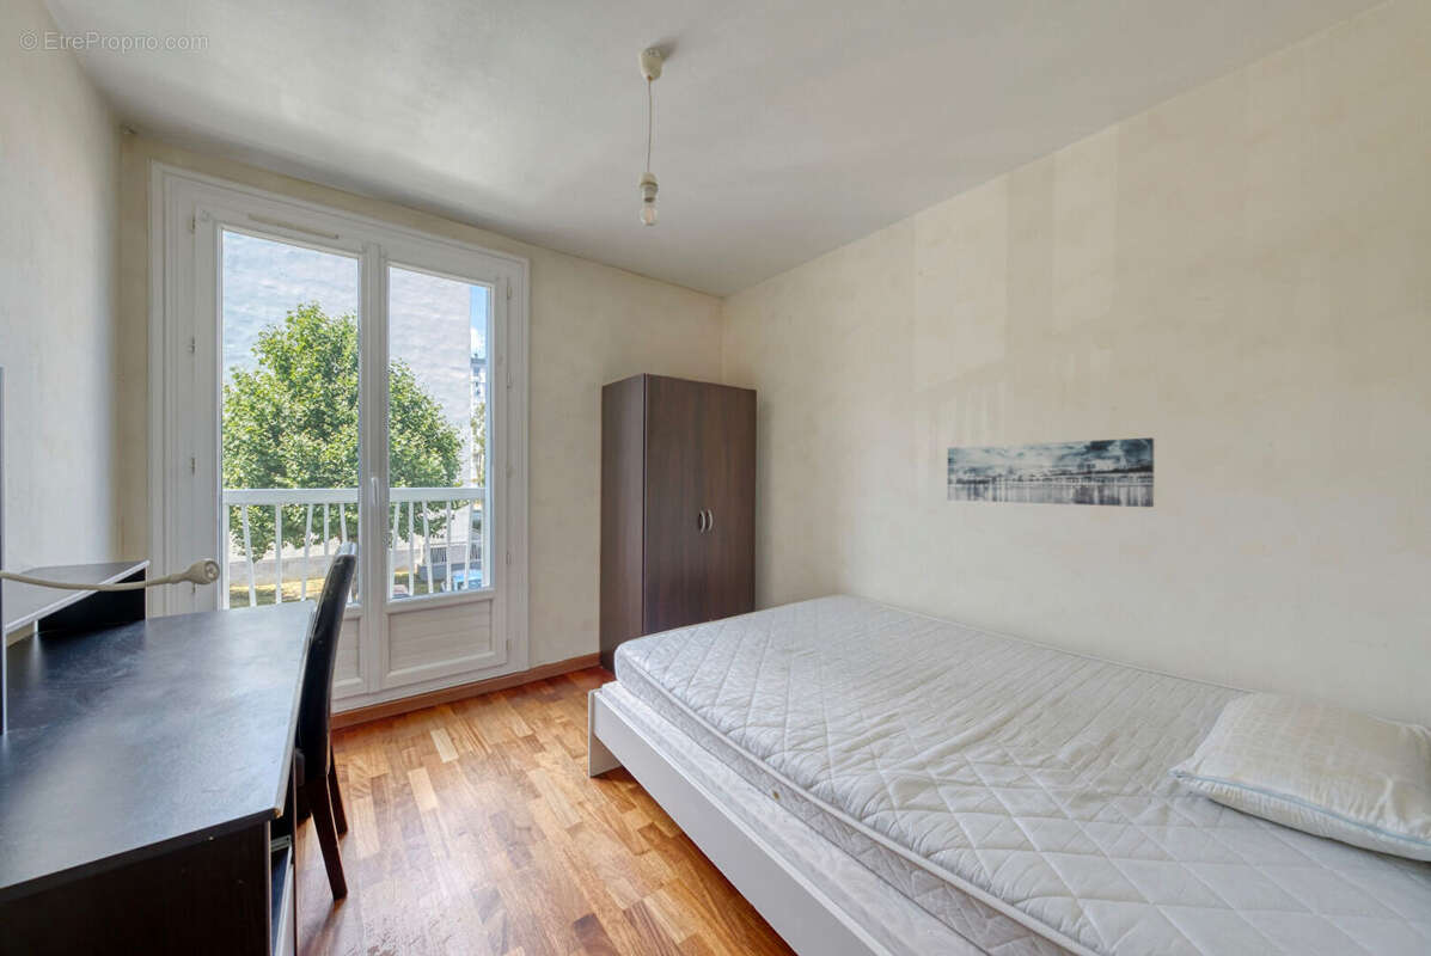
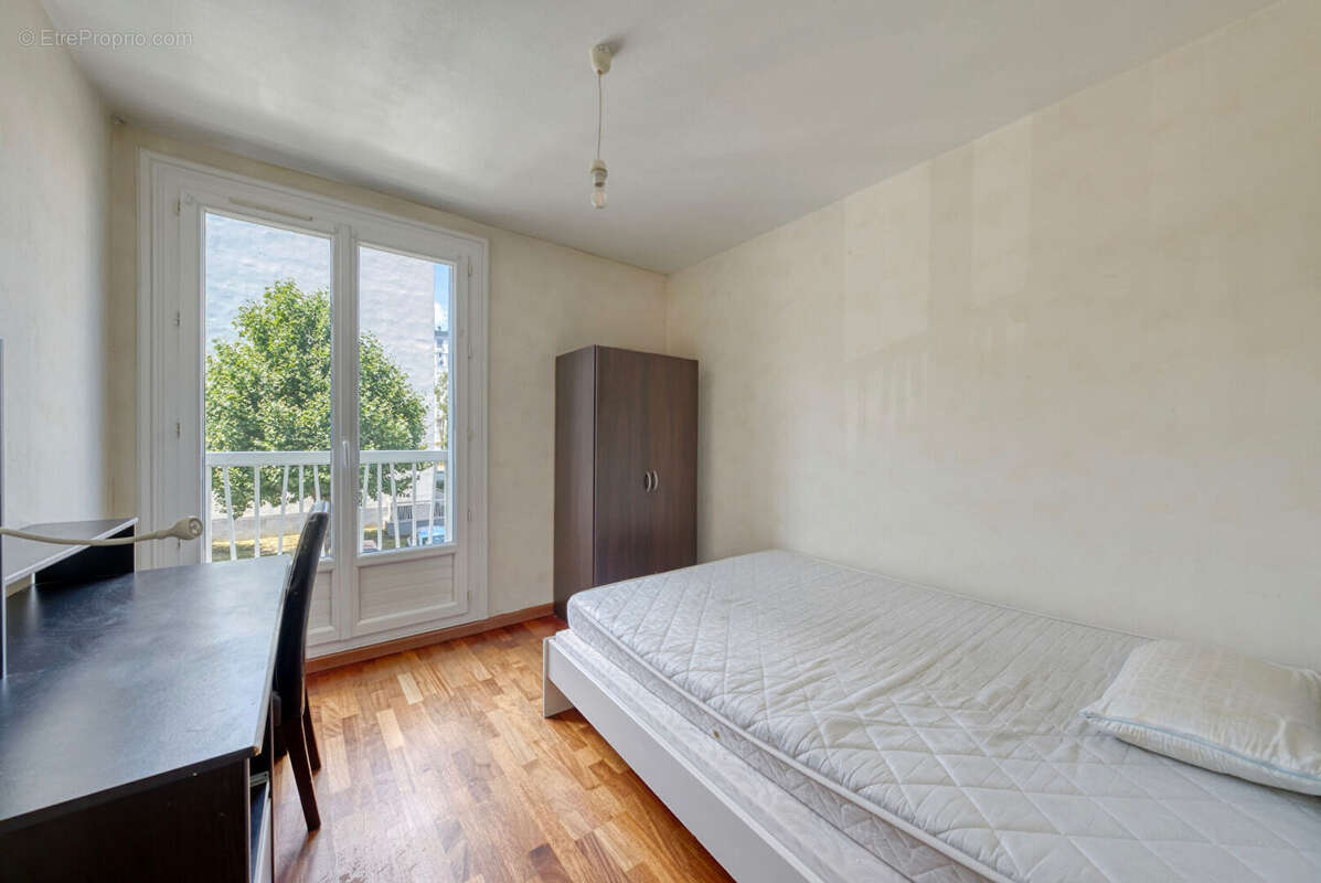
- wall art [947,436,1155,508]
